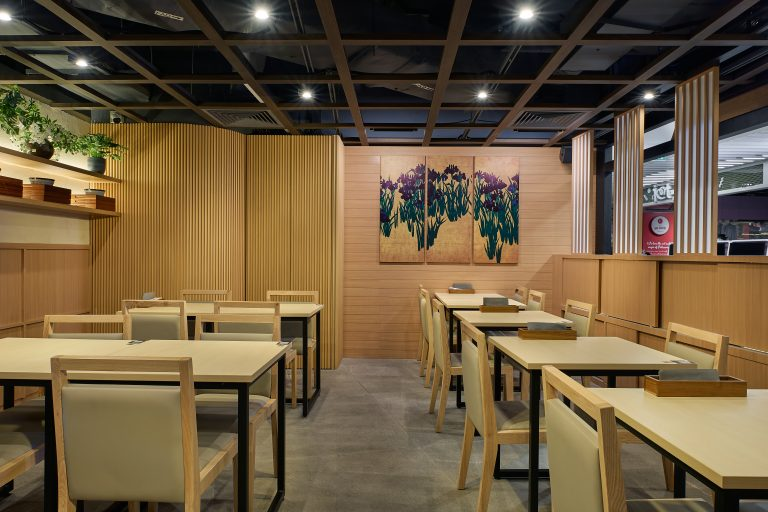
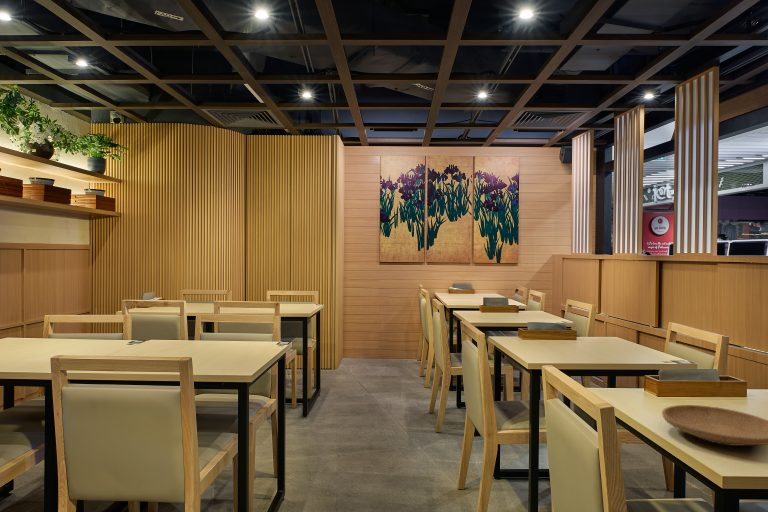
+ plate [661,404,768,447]
